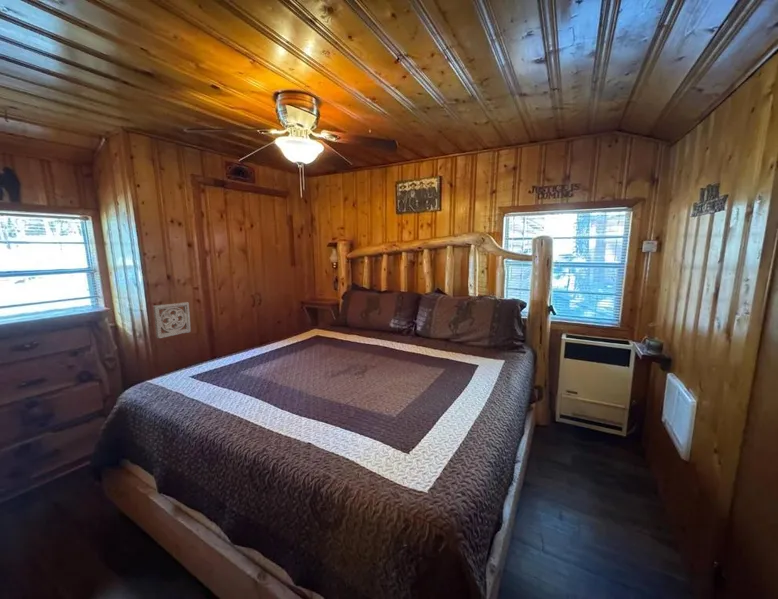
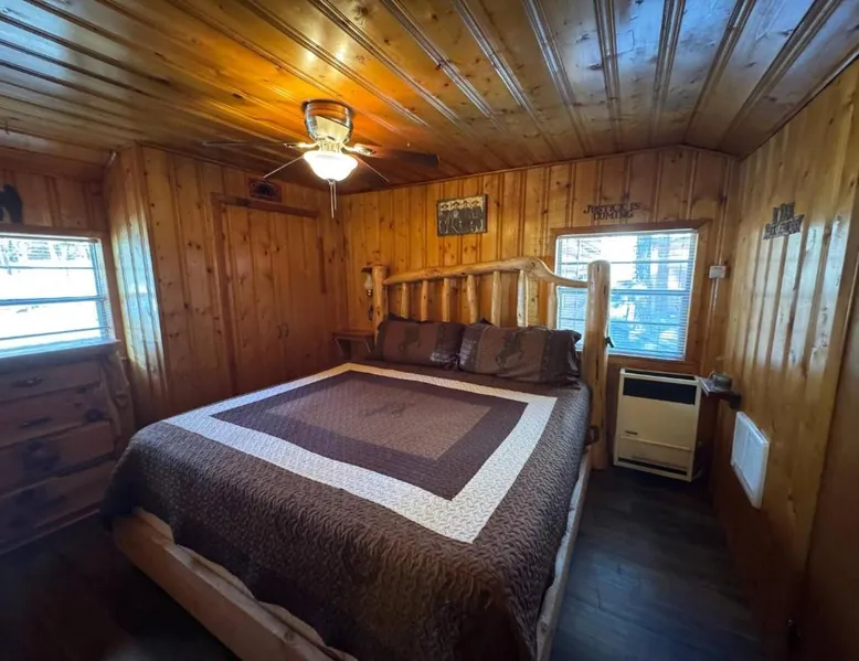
- wall ornament [152,301,192,339]
